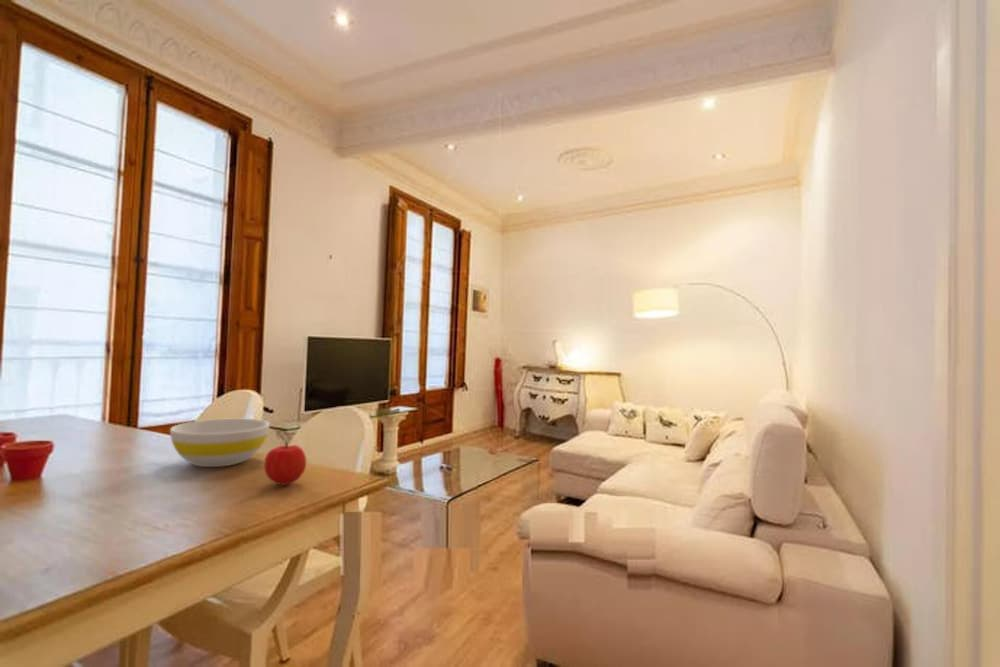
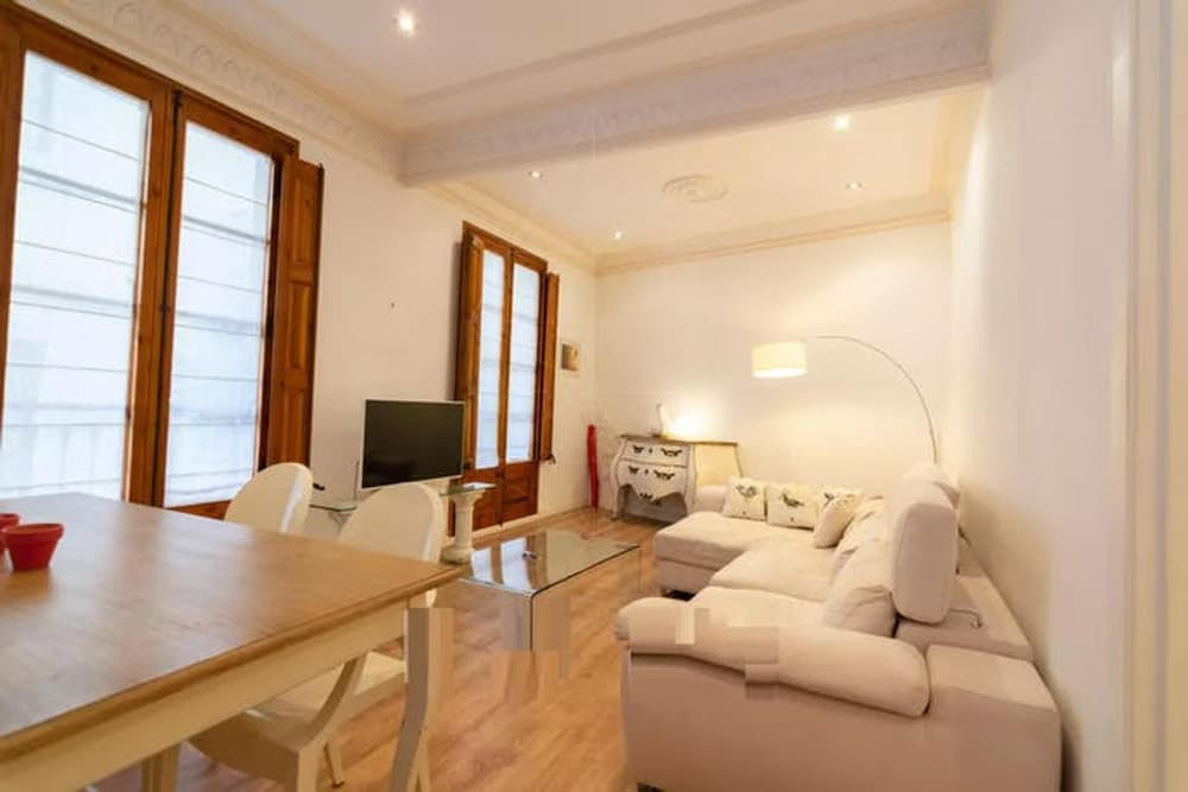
- fruit [263,441,307,486]
- bowl [169,418,271,468]
